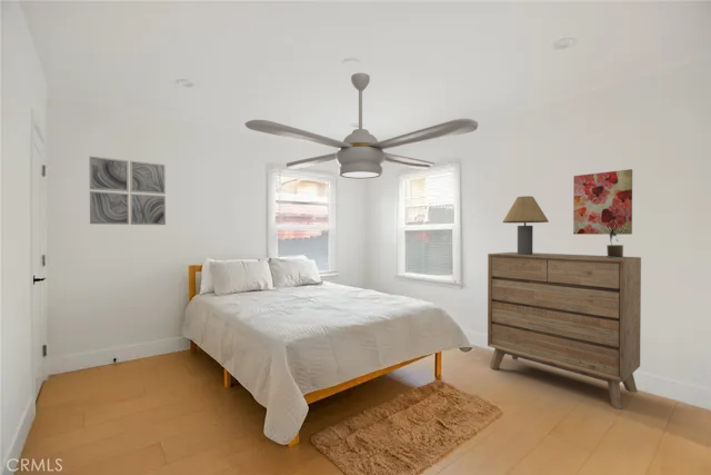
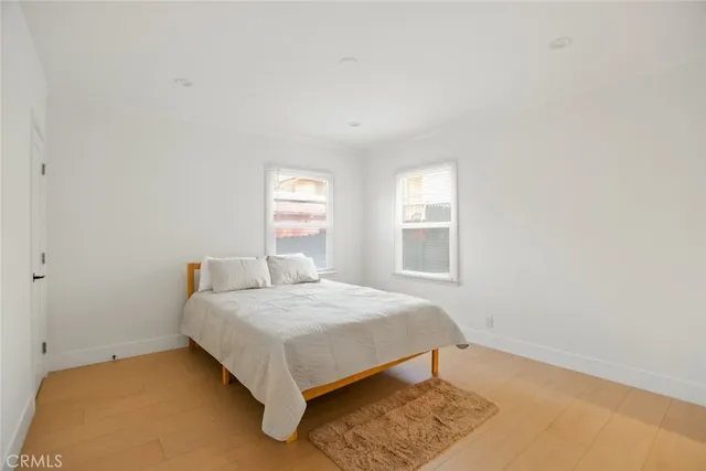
- potted plant [605,225,630,258]
- dresser [487,251,642,410]
- wall art [572,168,633,236]
- wall art [89,156,167,226]
- ceiling fan [244,72,479,180]
- table lamp [502,196,550,255]
